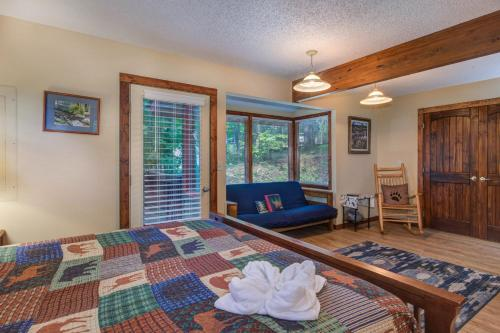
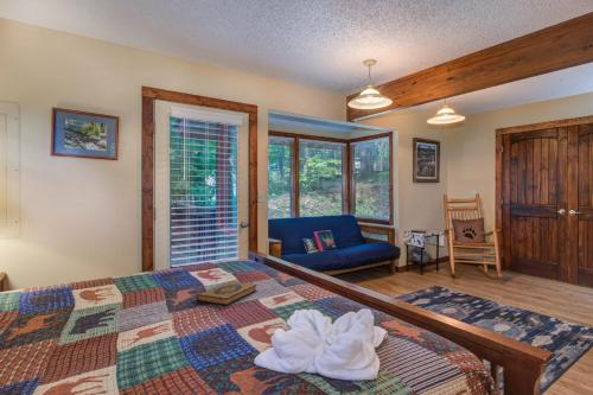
+ hardback book [196,281,259,307]
